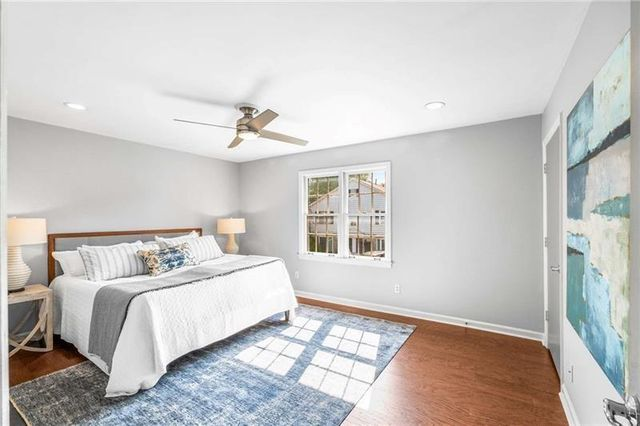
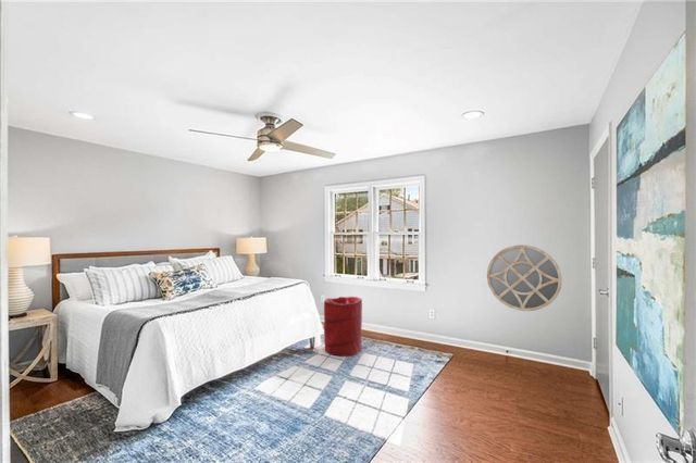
+ home mirror [486,243,563,312]
+ laundry hamper [323,296,363,358]
